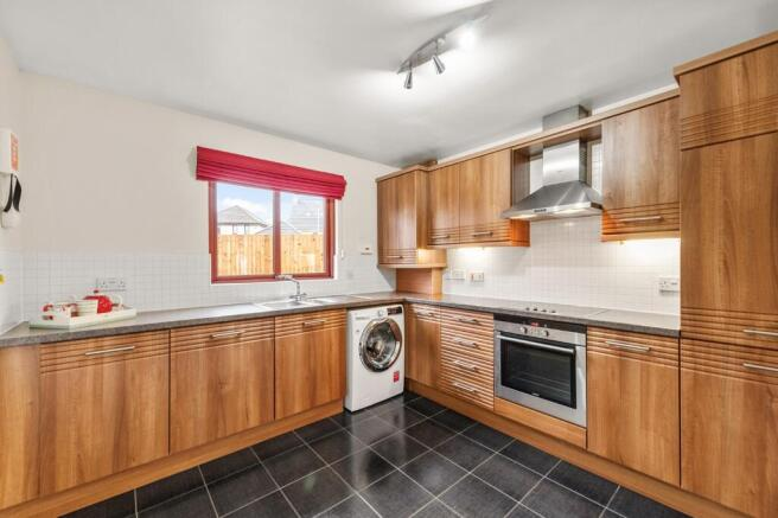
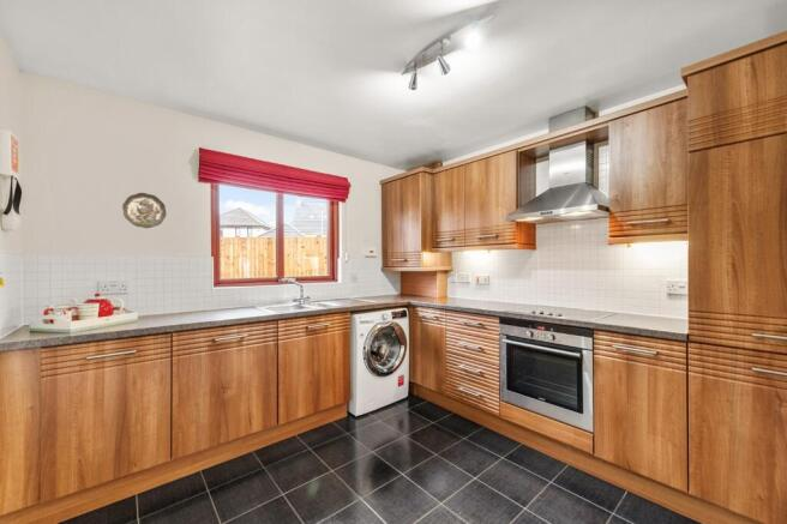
+ decorative plate [121,192,168,229]
